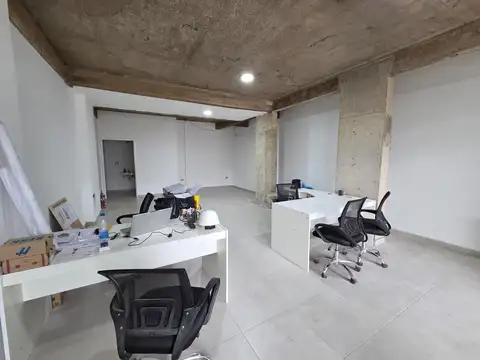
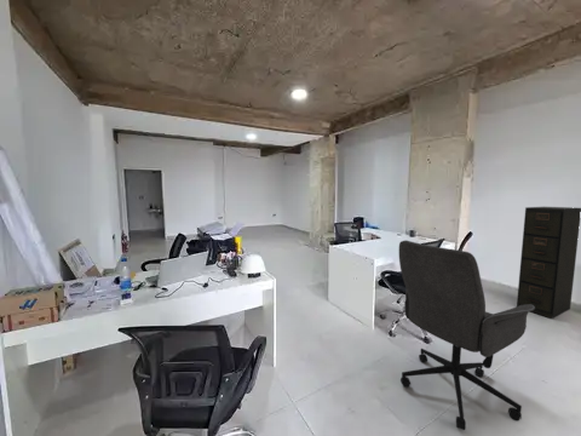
+ office chair [398,239,535,431]
+ filing cabinet [516,206,581,320]
